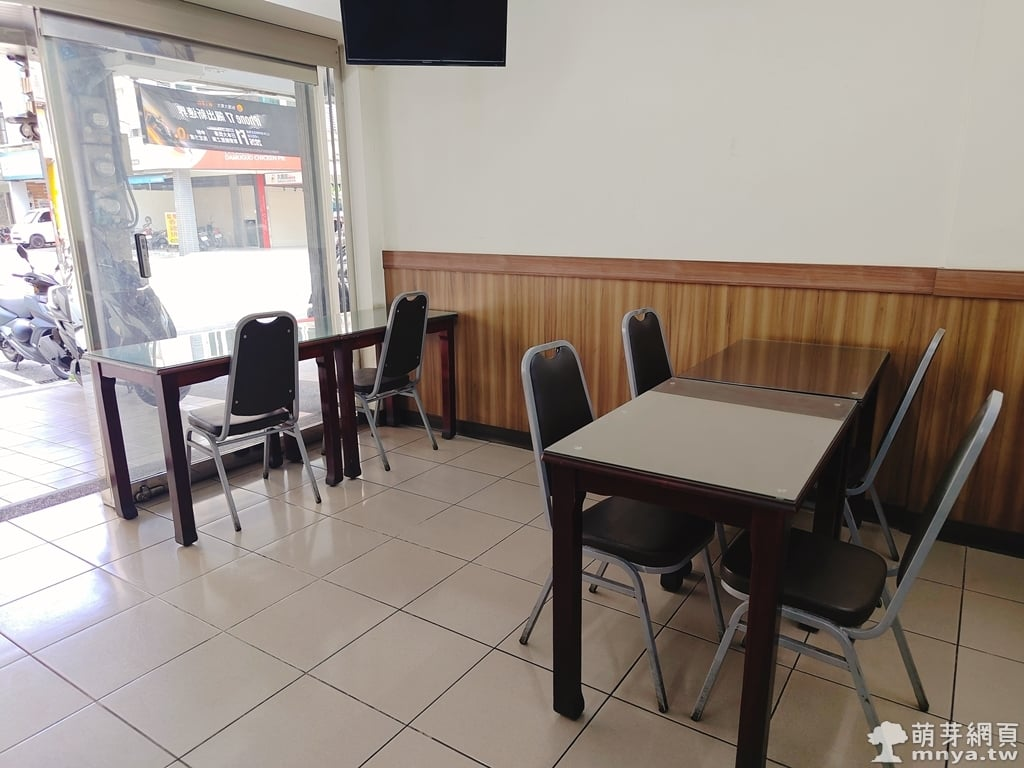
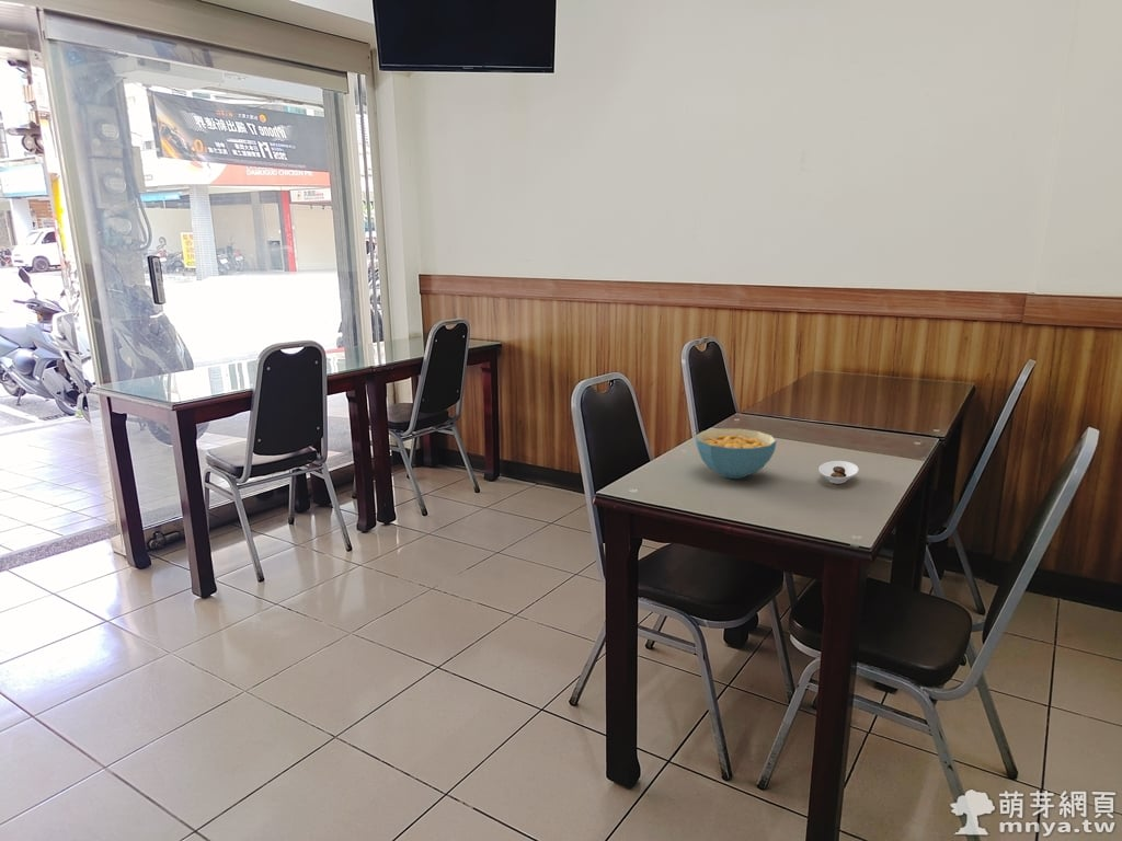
+ saucer [817,460,859,485]
+ cereal bowl [695,428,778,480]
